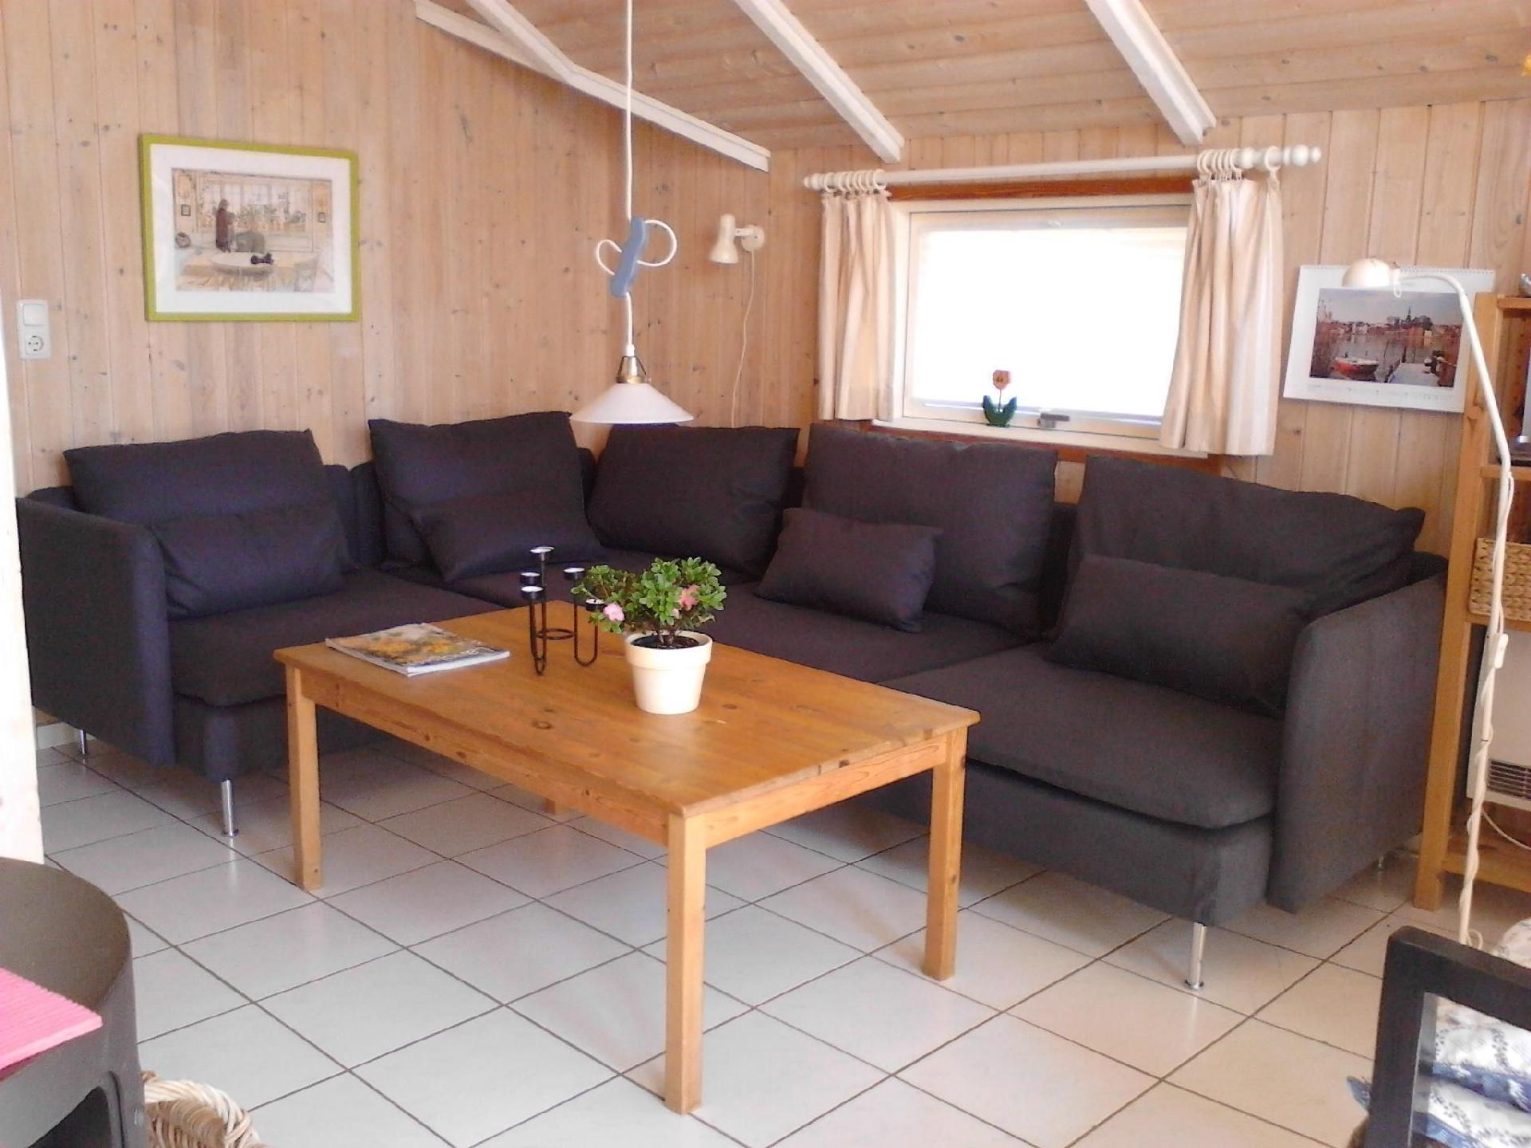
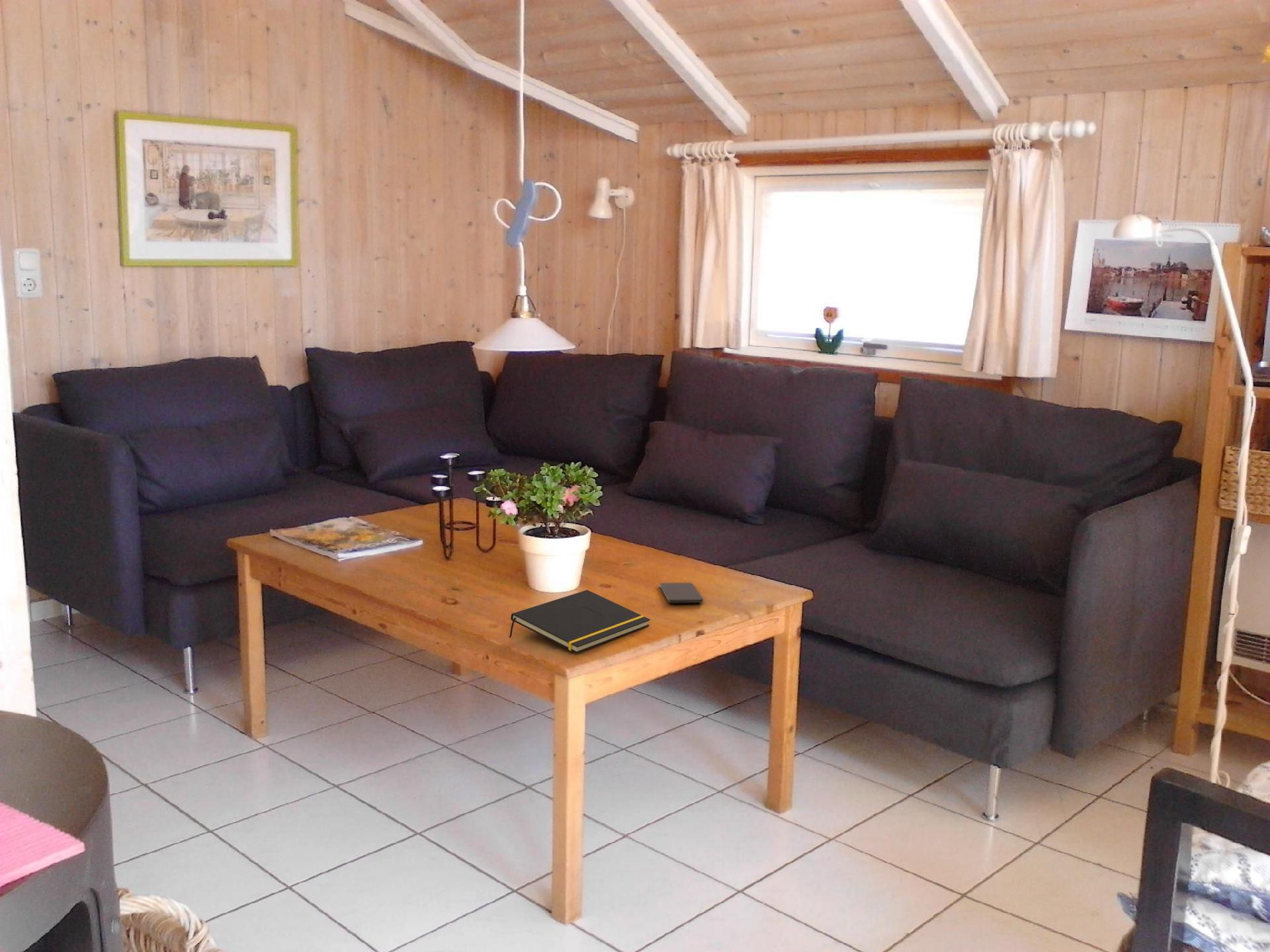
+ smartphone [659,582,704,604]
+ notepad [509,589,651,654]
